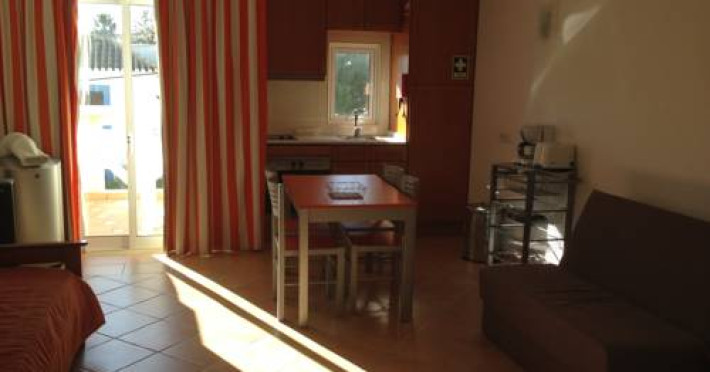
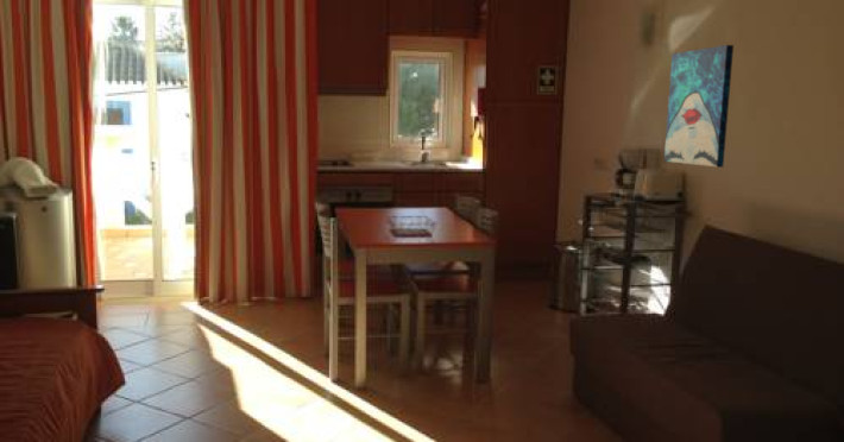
+ wall art [663,44,735,169]
